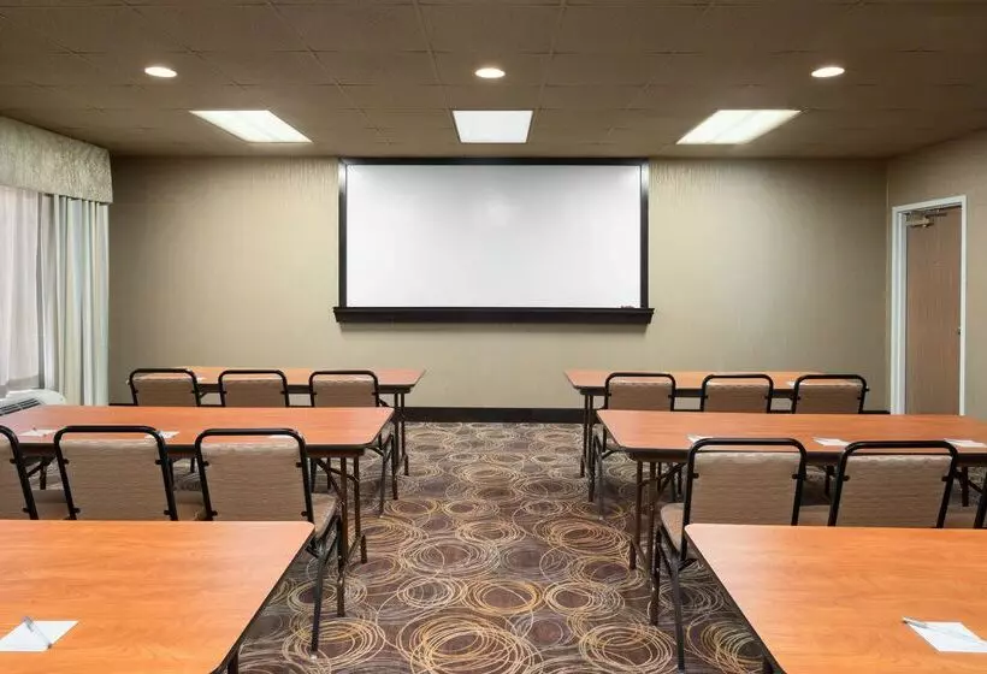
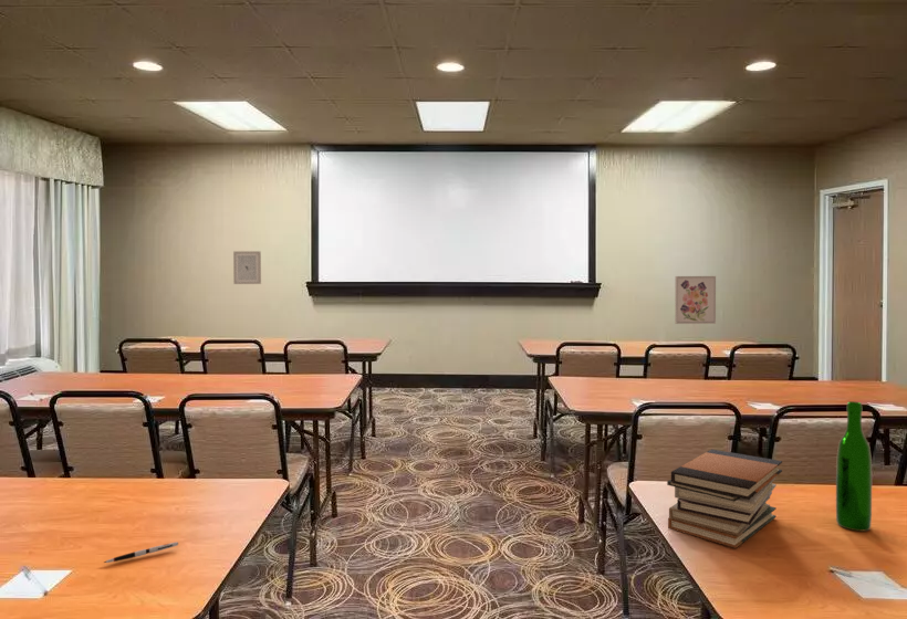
+ wall art [232,250,262,285]
+ pen [103,542,179,564]
+ wine bottle [835,400,873,533]
+ book stack [666,449,783,549]
+ wall art [674,275,717,325]
